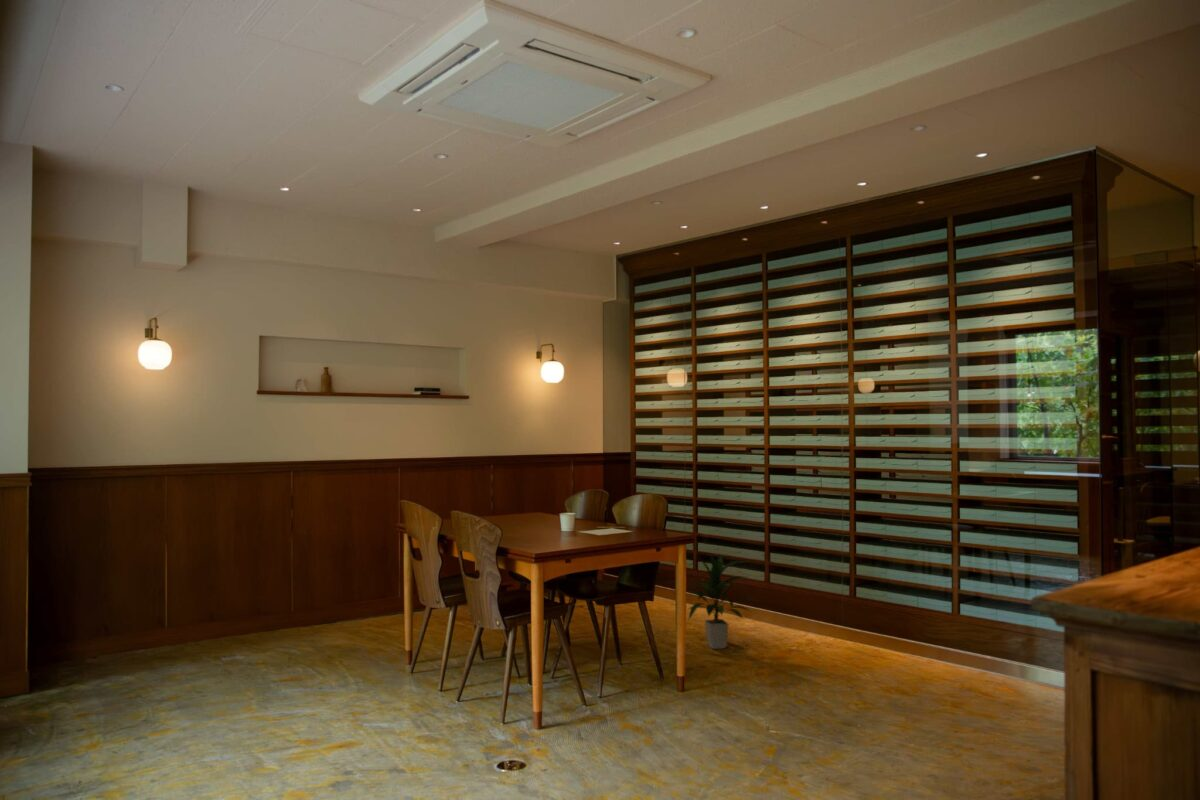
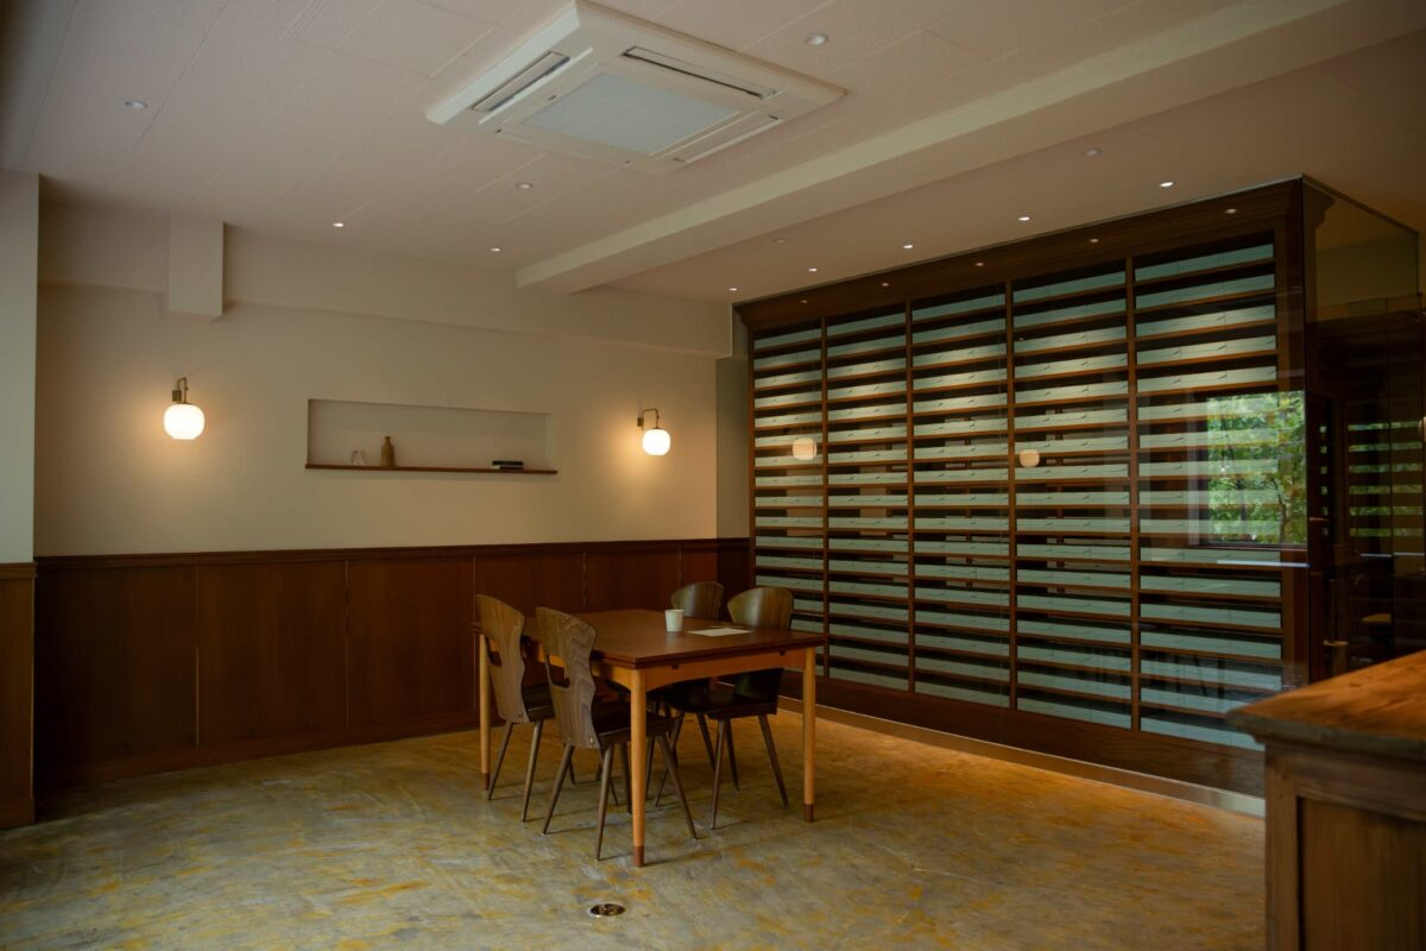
- indoor plant [685,553,758,650]
